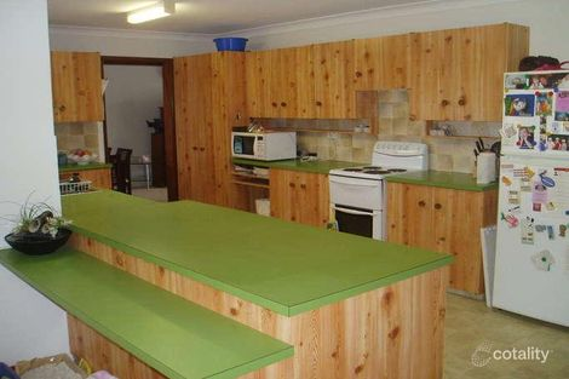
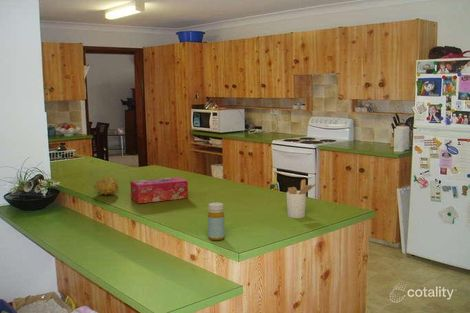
+ fruit [93,175,120,196]
+ tissue box [129,176,189,204]
+ utensil holder [286,178,316,219]
+ bottle [207,202,226,241]
